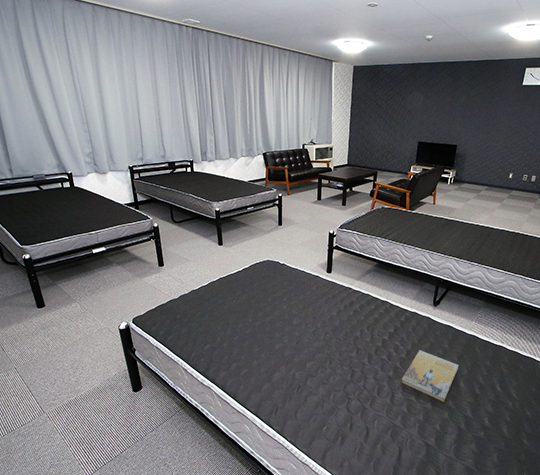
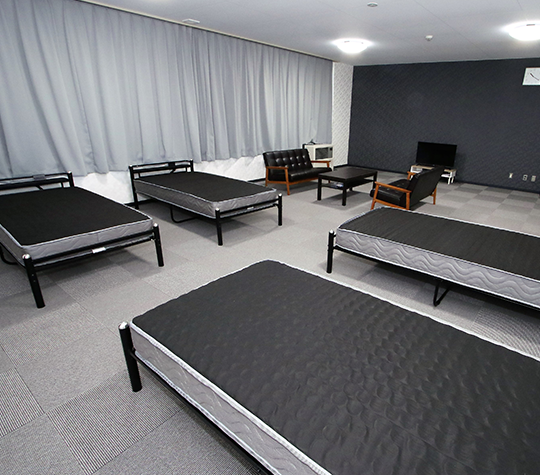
- book [400,349,459,402]
